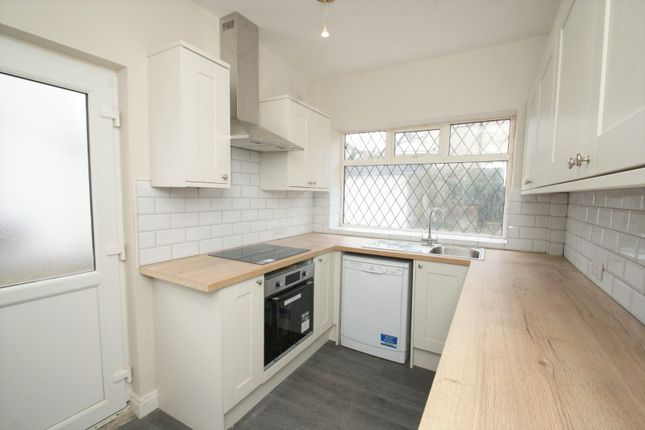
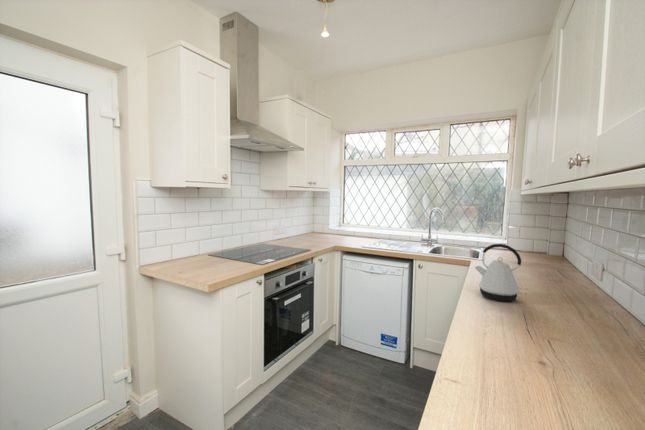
+ kettle [473,243,523,302]
